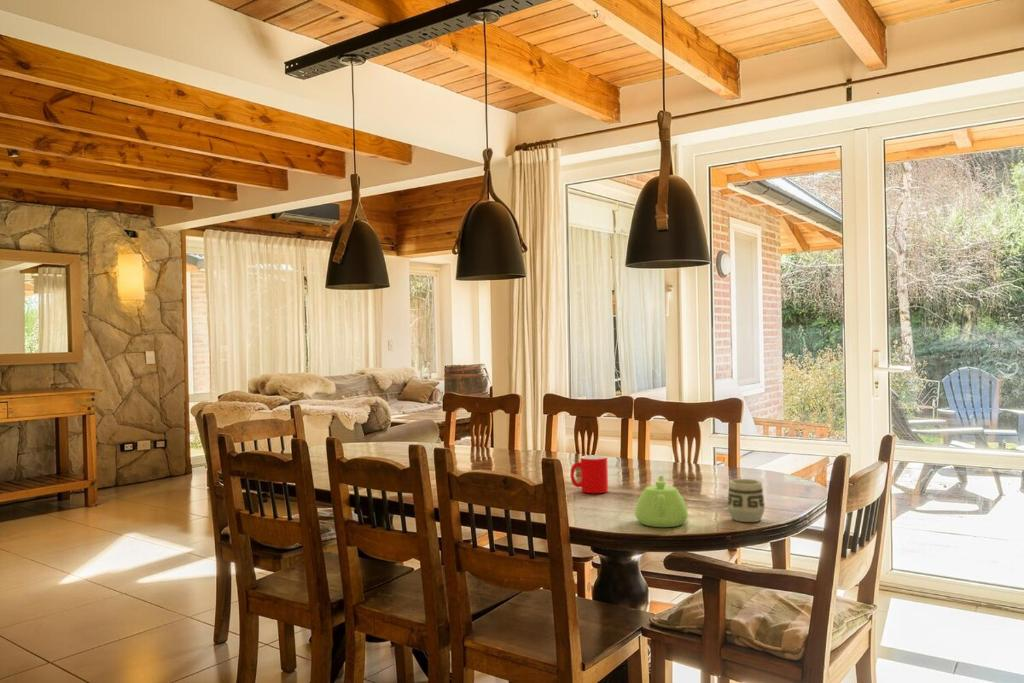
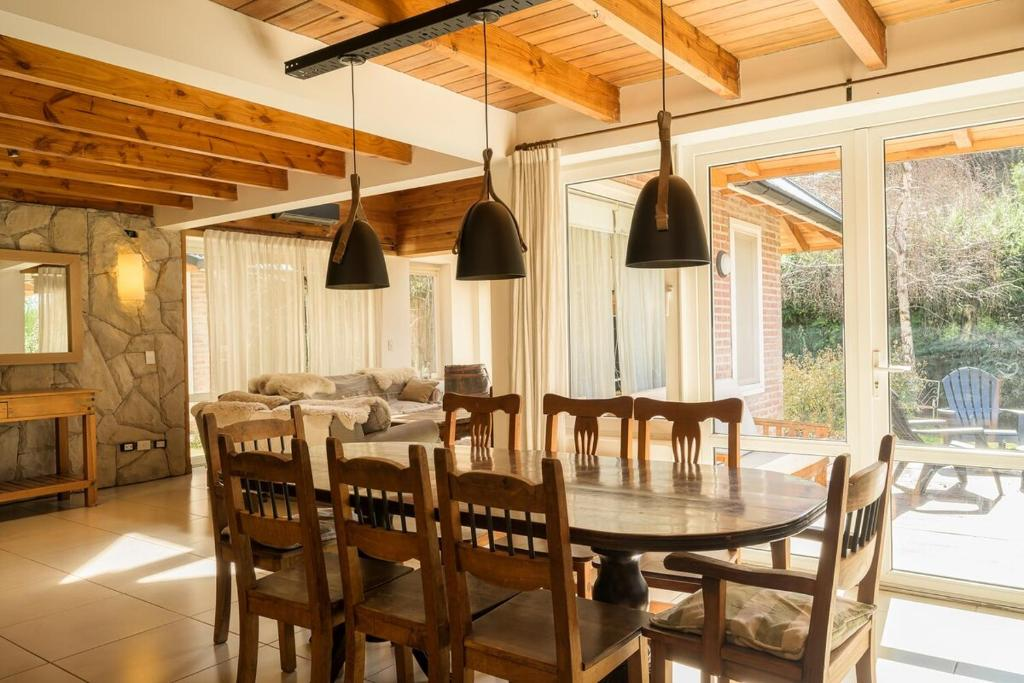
- cup [570,454,609,494]
- teapot [634,475,689,528]
- cup [726,478,766,523]
